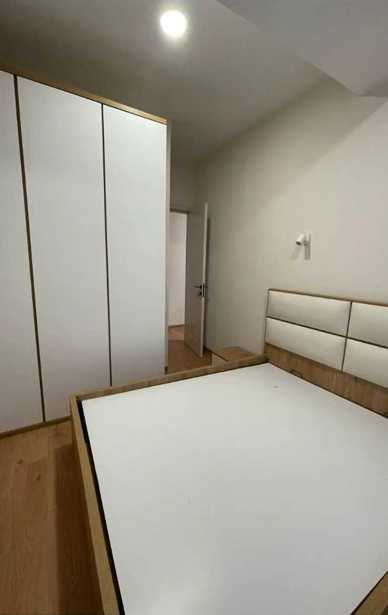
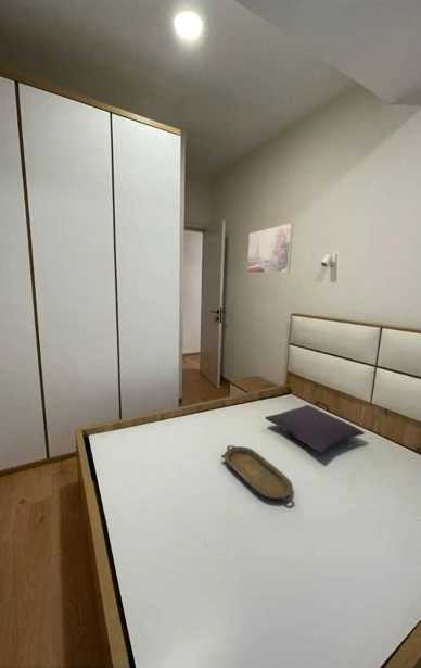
+ serving tray [220,444,294,502]
+ pillow [264,404,366,454]
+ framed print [246,223,294,275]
